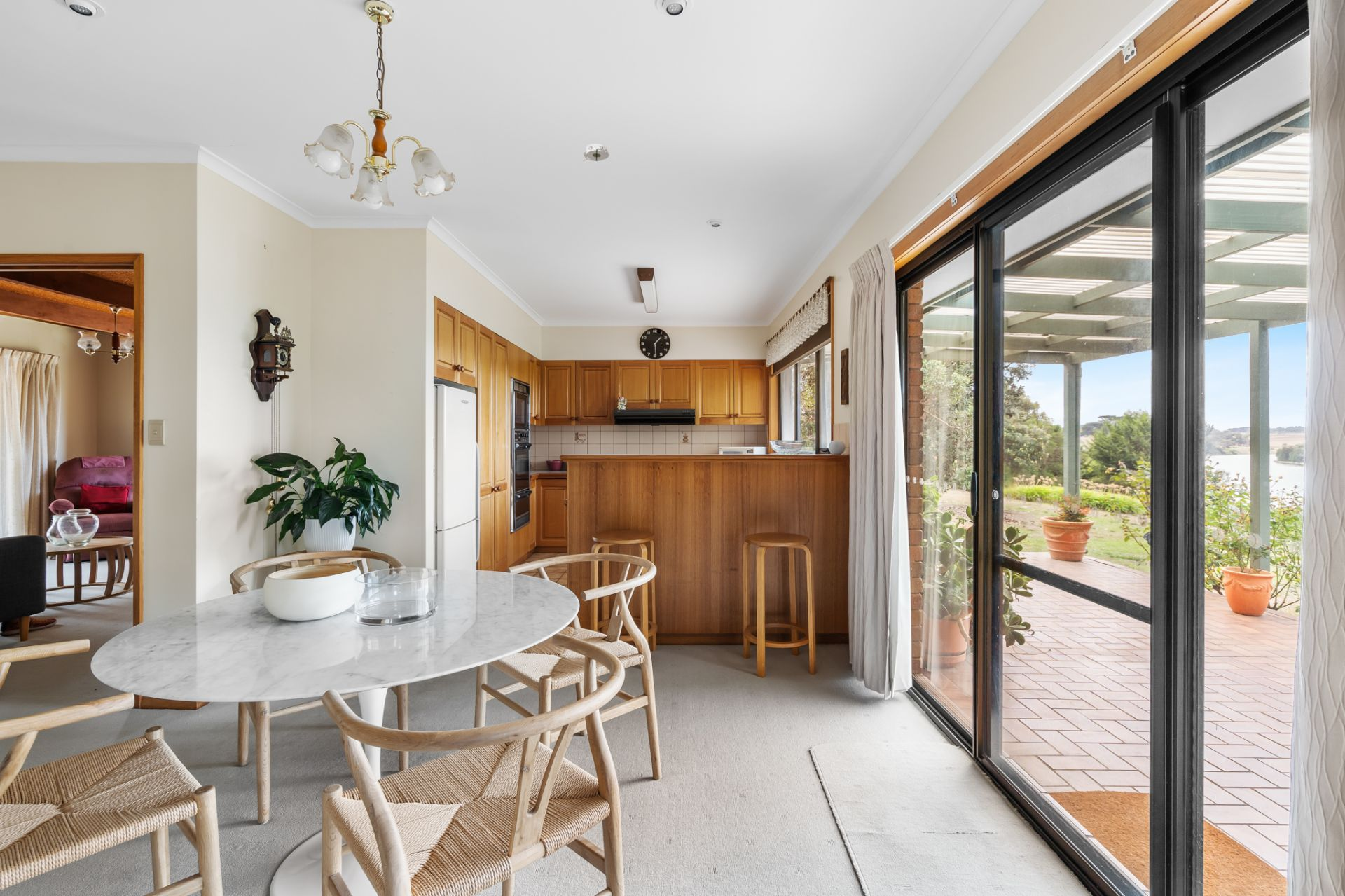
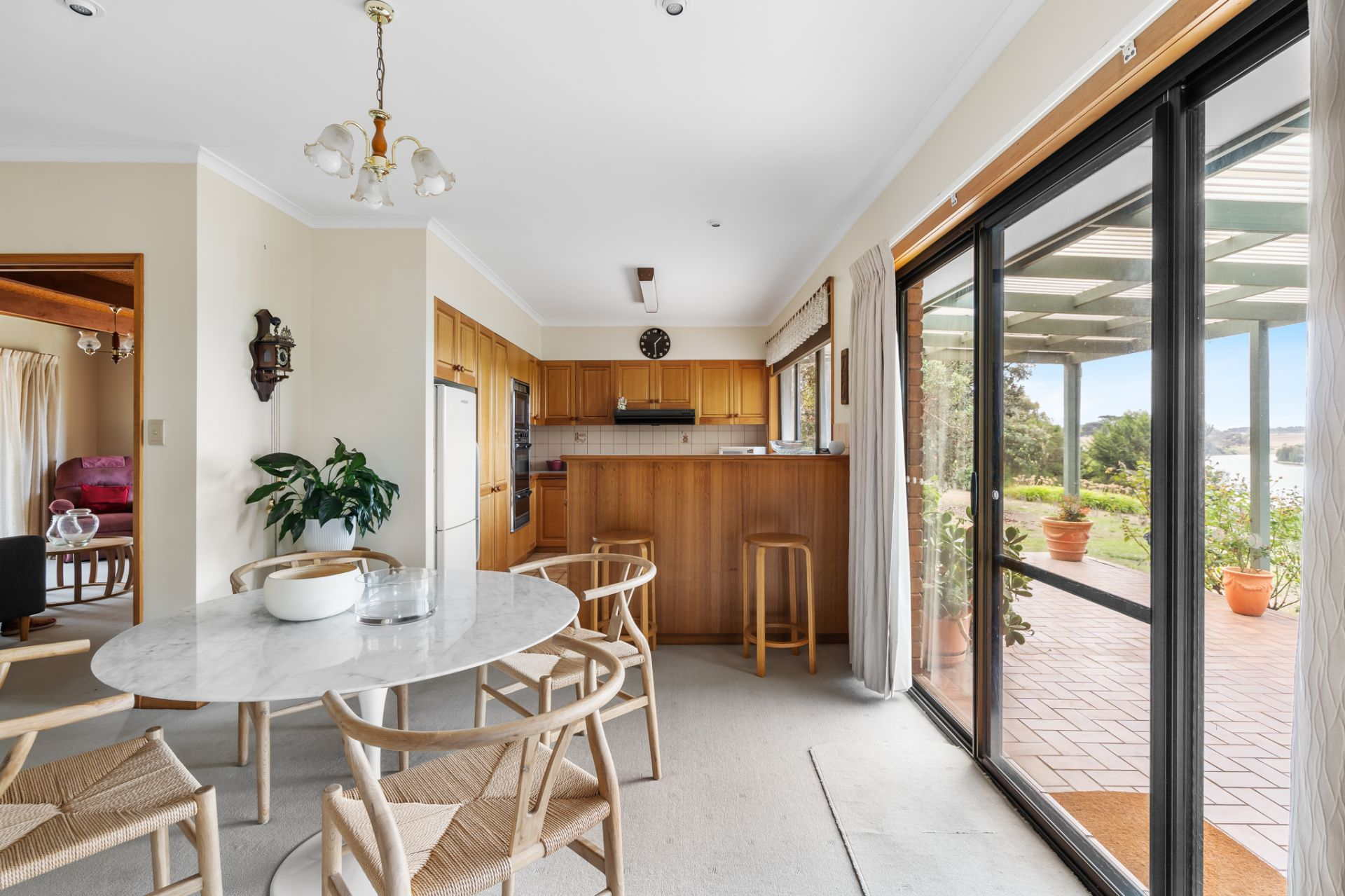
- smoke detector [582,143,610,162]
